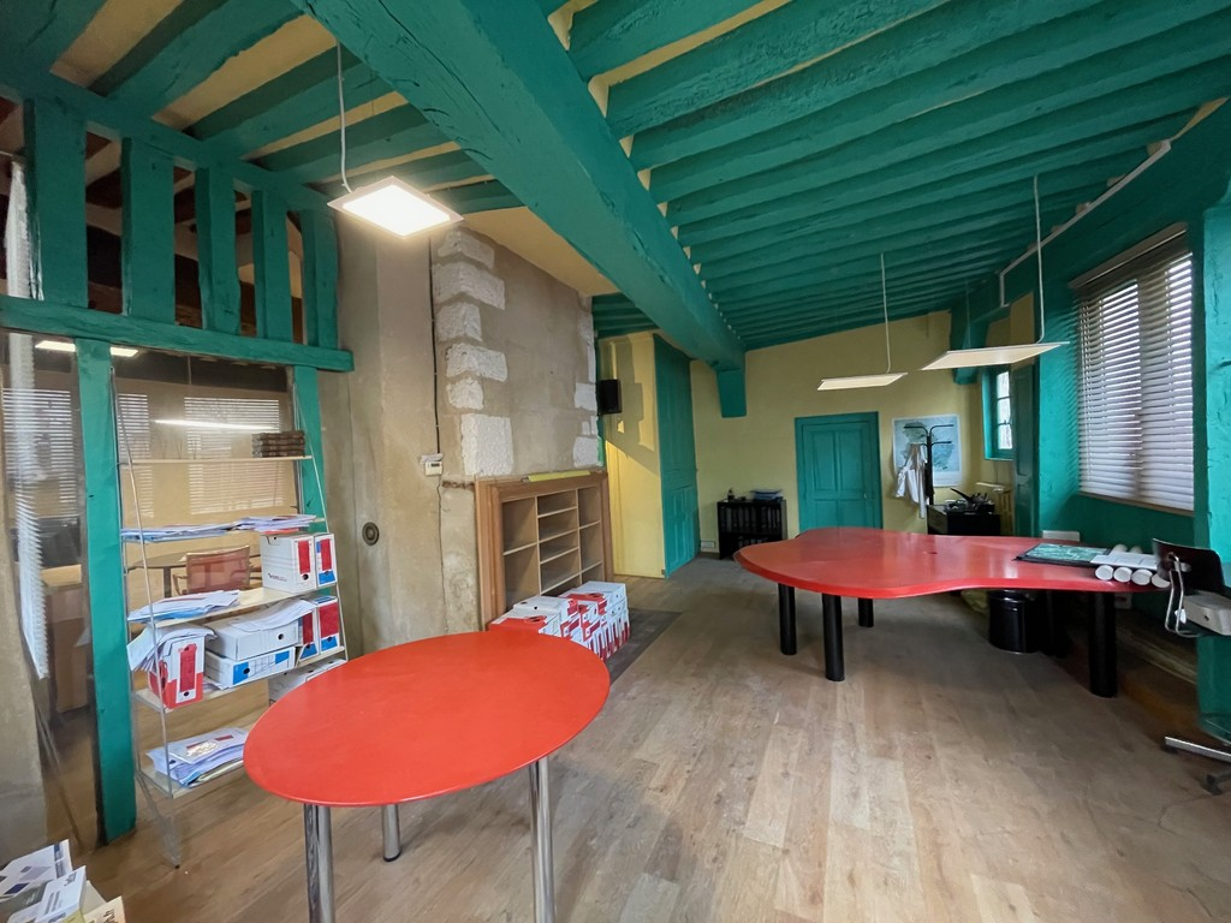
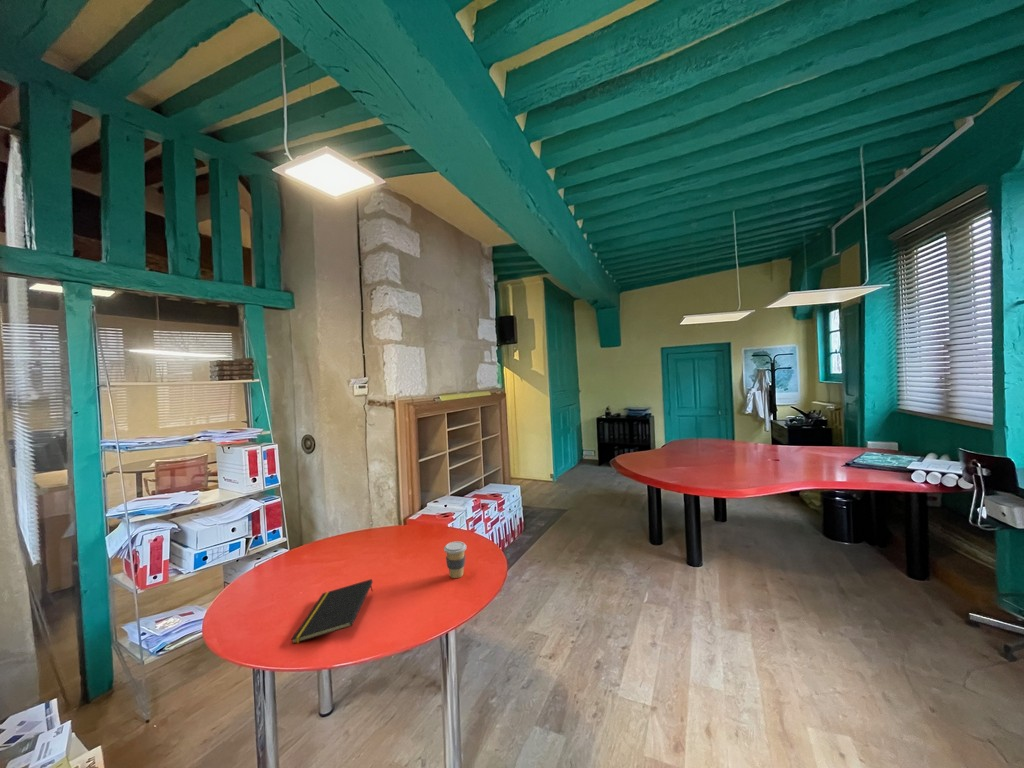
+ notepad [290,578,374,645]
+ coffee cup [443,540,467,579]
